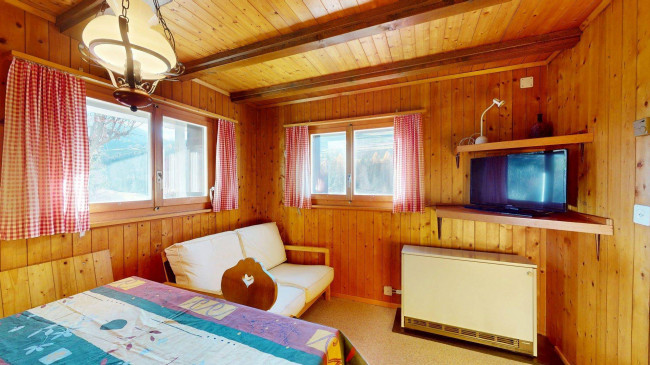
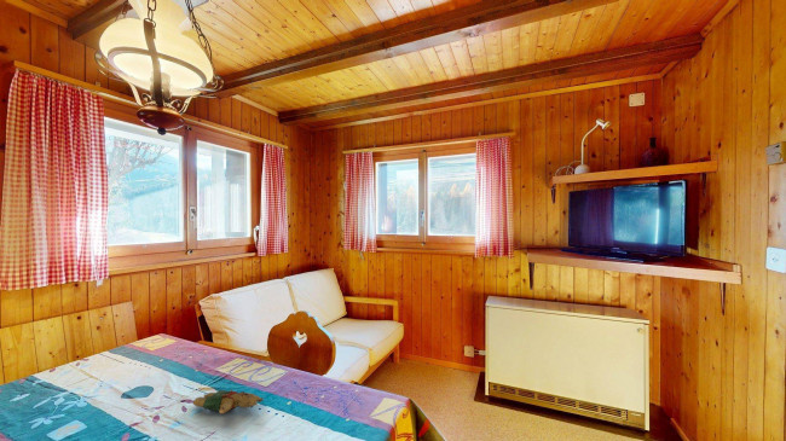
+ teddy bear [191,389,265,414]
